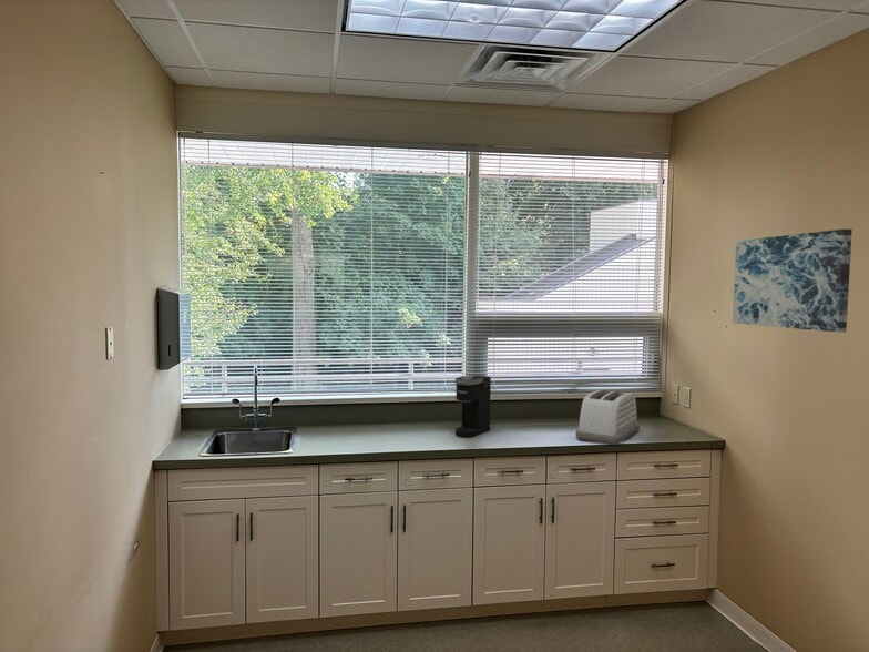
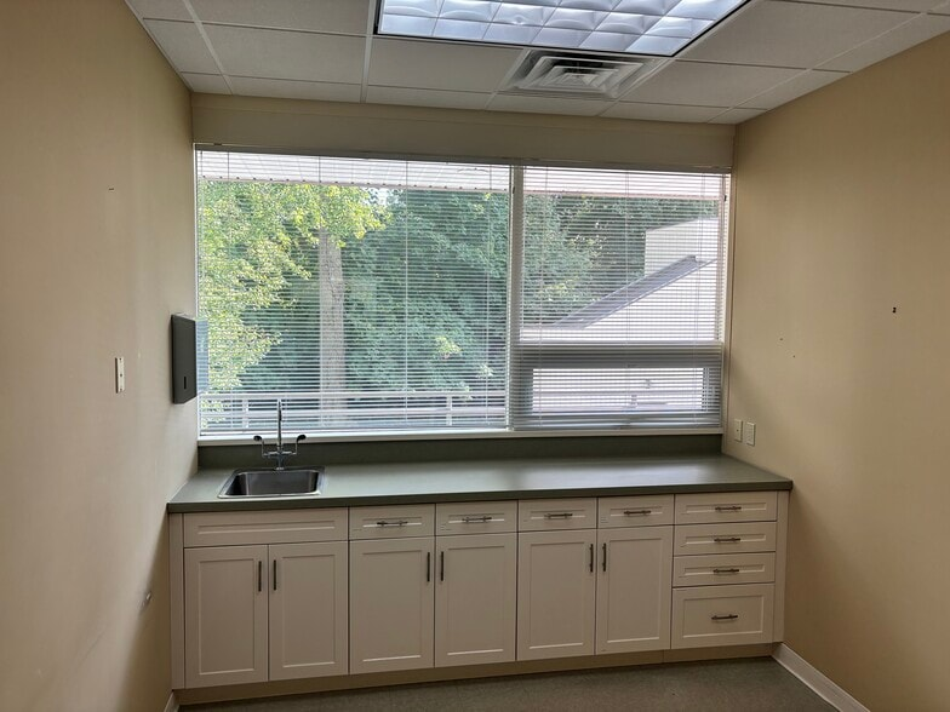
- toaster [574,389,641,446]
- coffee maker [454,375,492,438]
- wall art [732,228,853,334]
